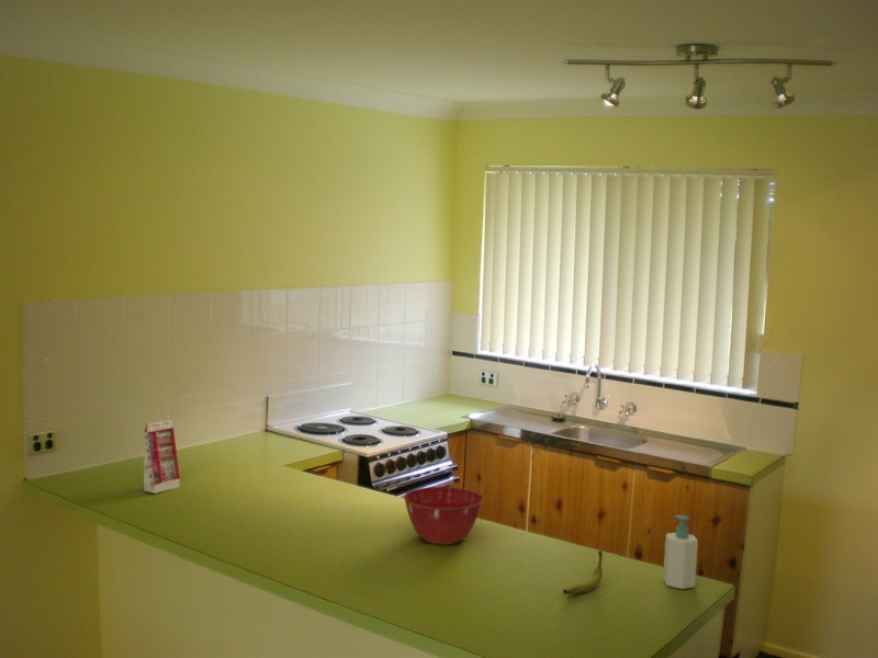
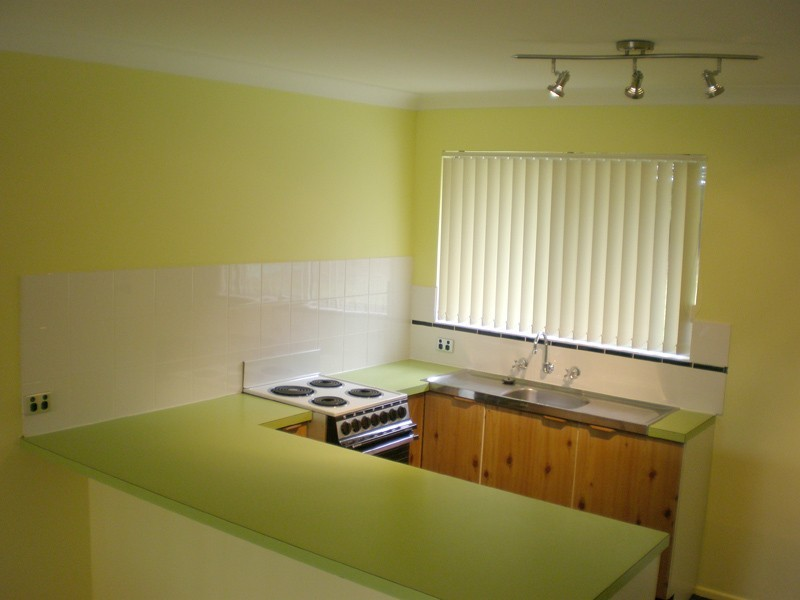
- banana [562,548,604,595]
- soap bottle [662,514,699,590]
- gift box [143,418,181,495]
- mixing bowl [403,486,484,546]
